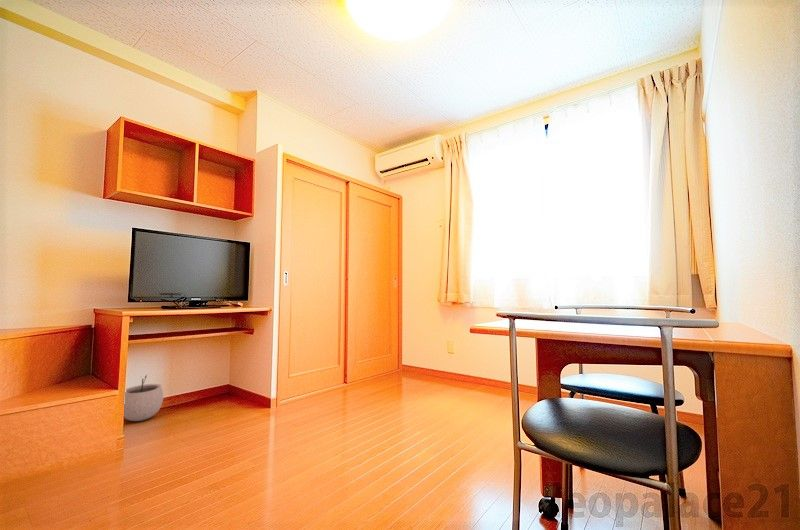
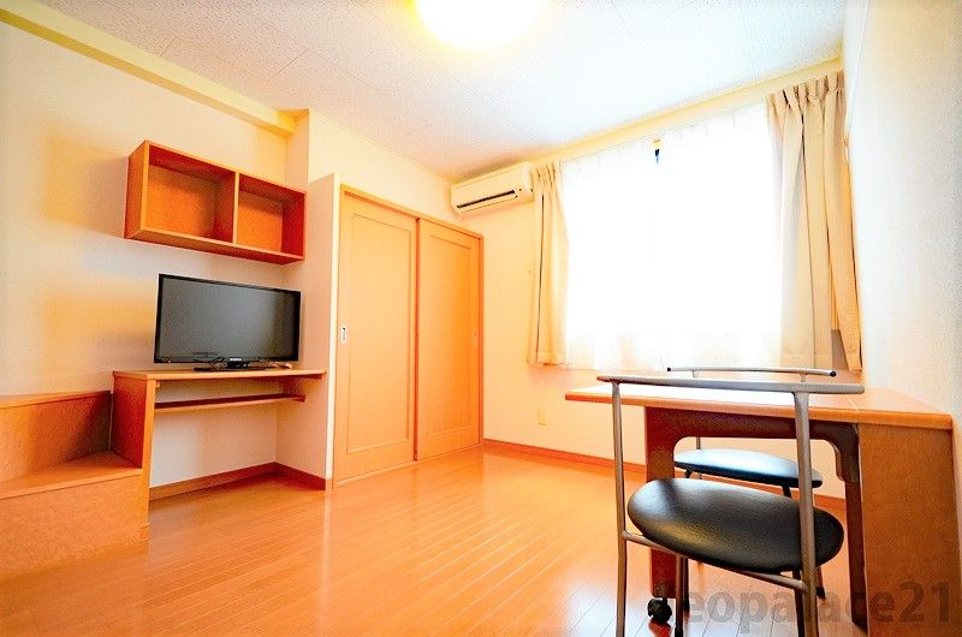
- plant pot [123,374,164,422]
